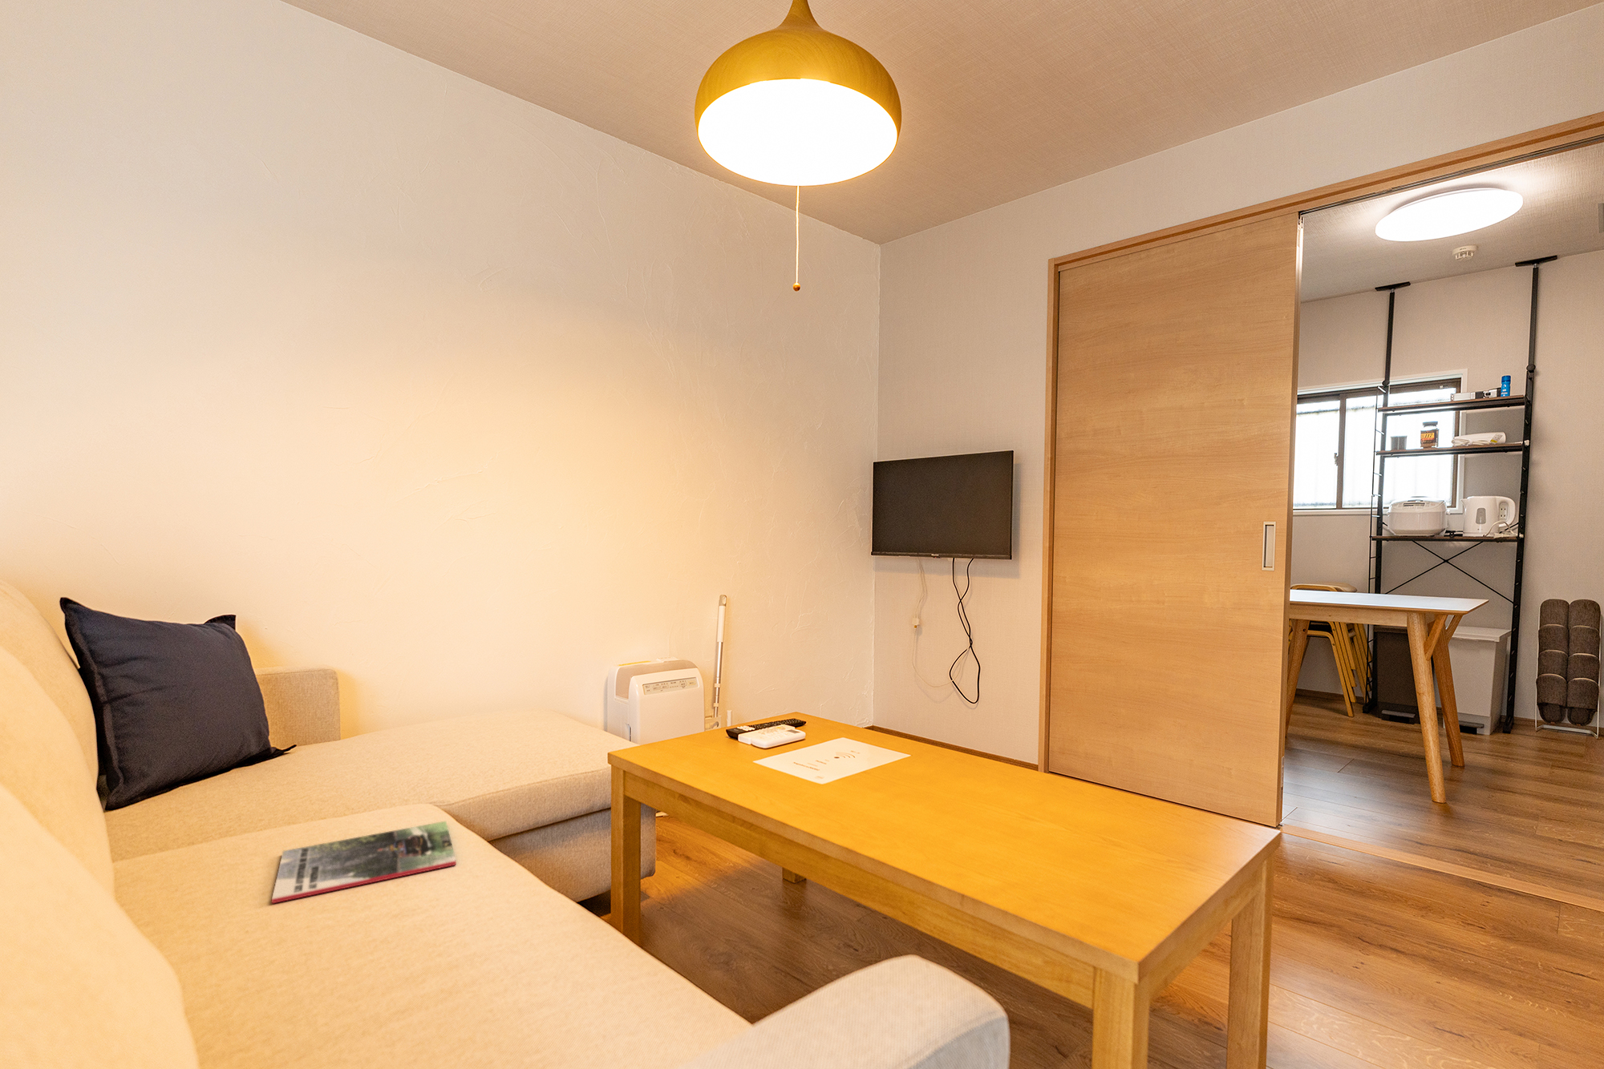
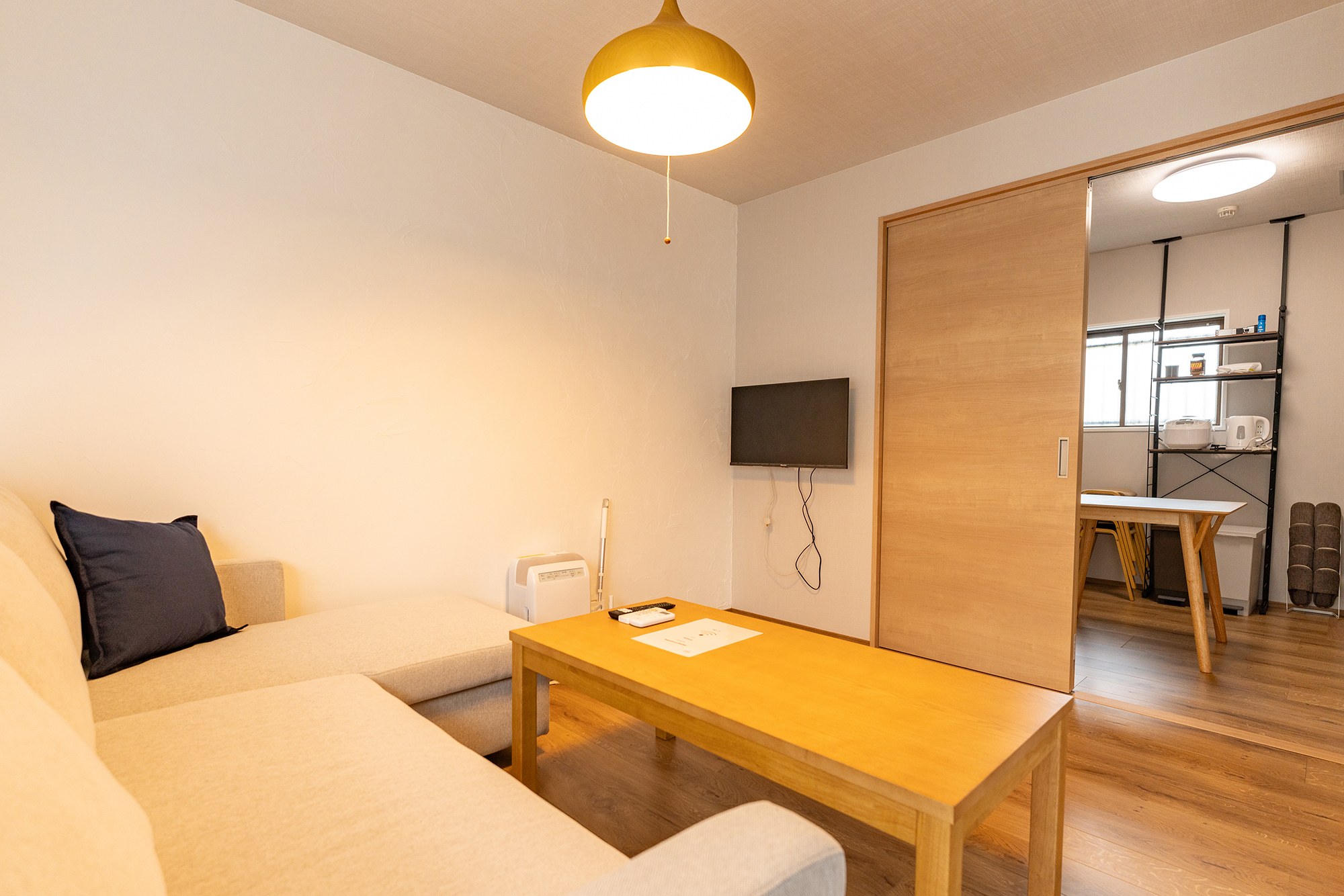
- magazine [271,821,457,904]
